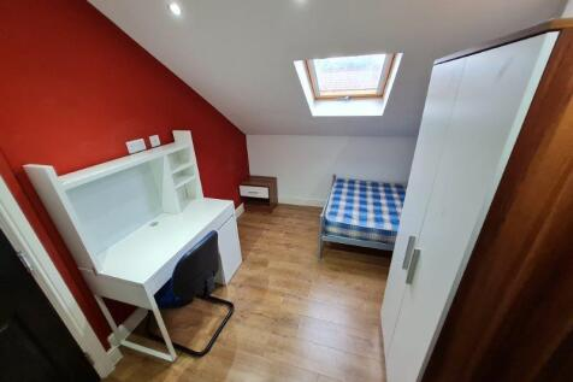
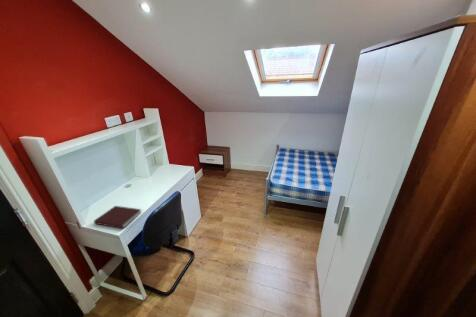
+ notebook [93,205,143,229]
